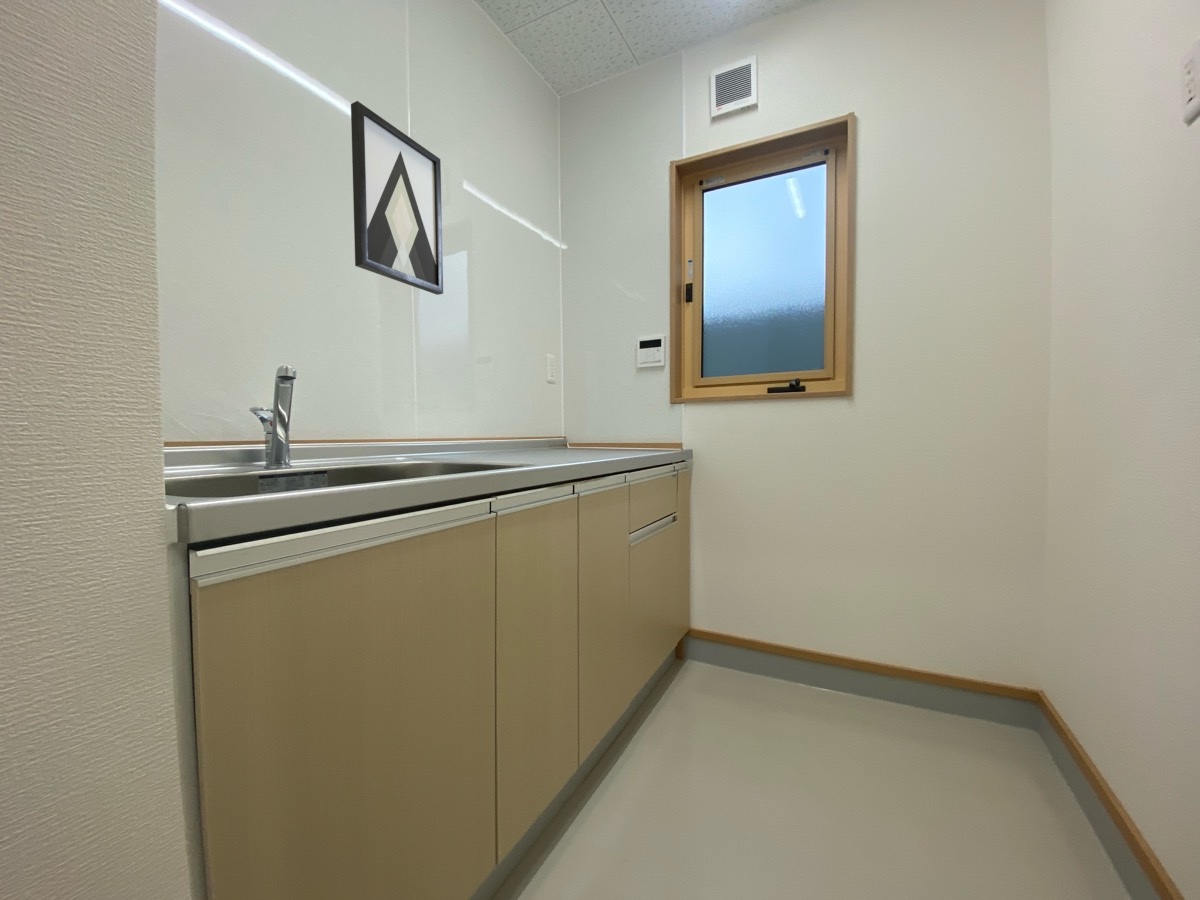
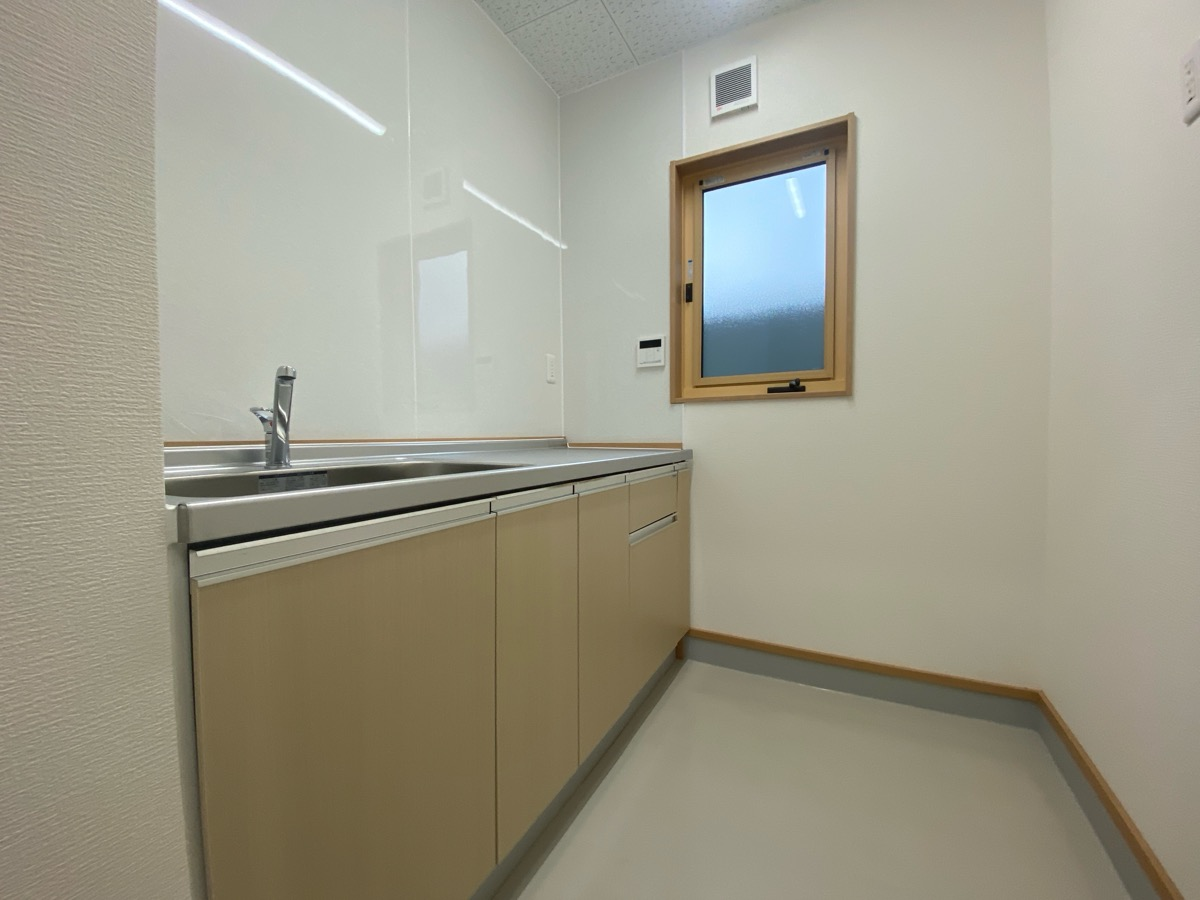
- wall art [350,100,444,296]
